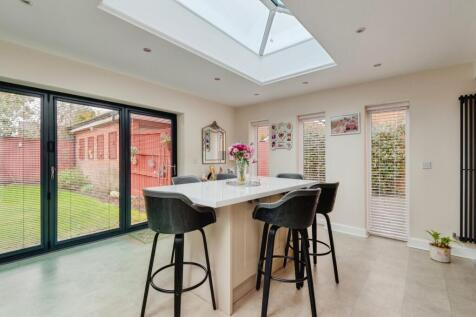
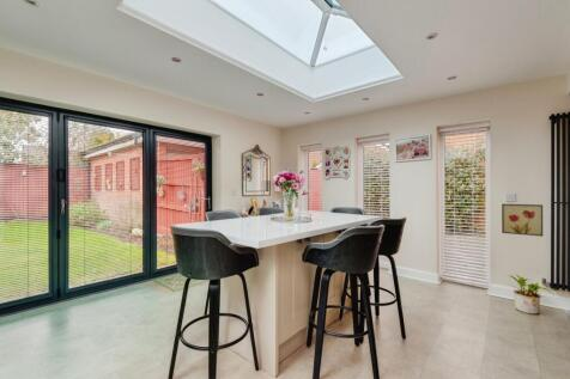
+ wall art [501,203,544,238]
